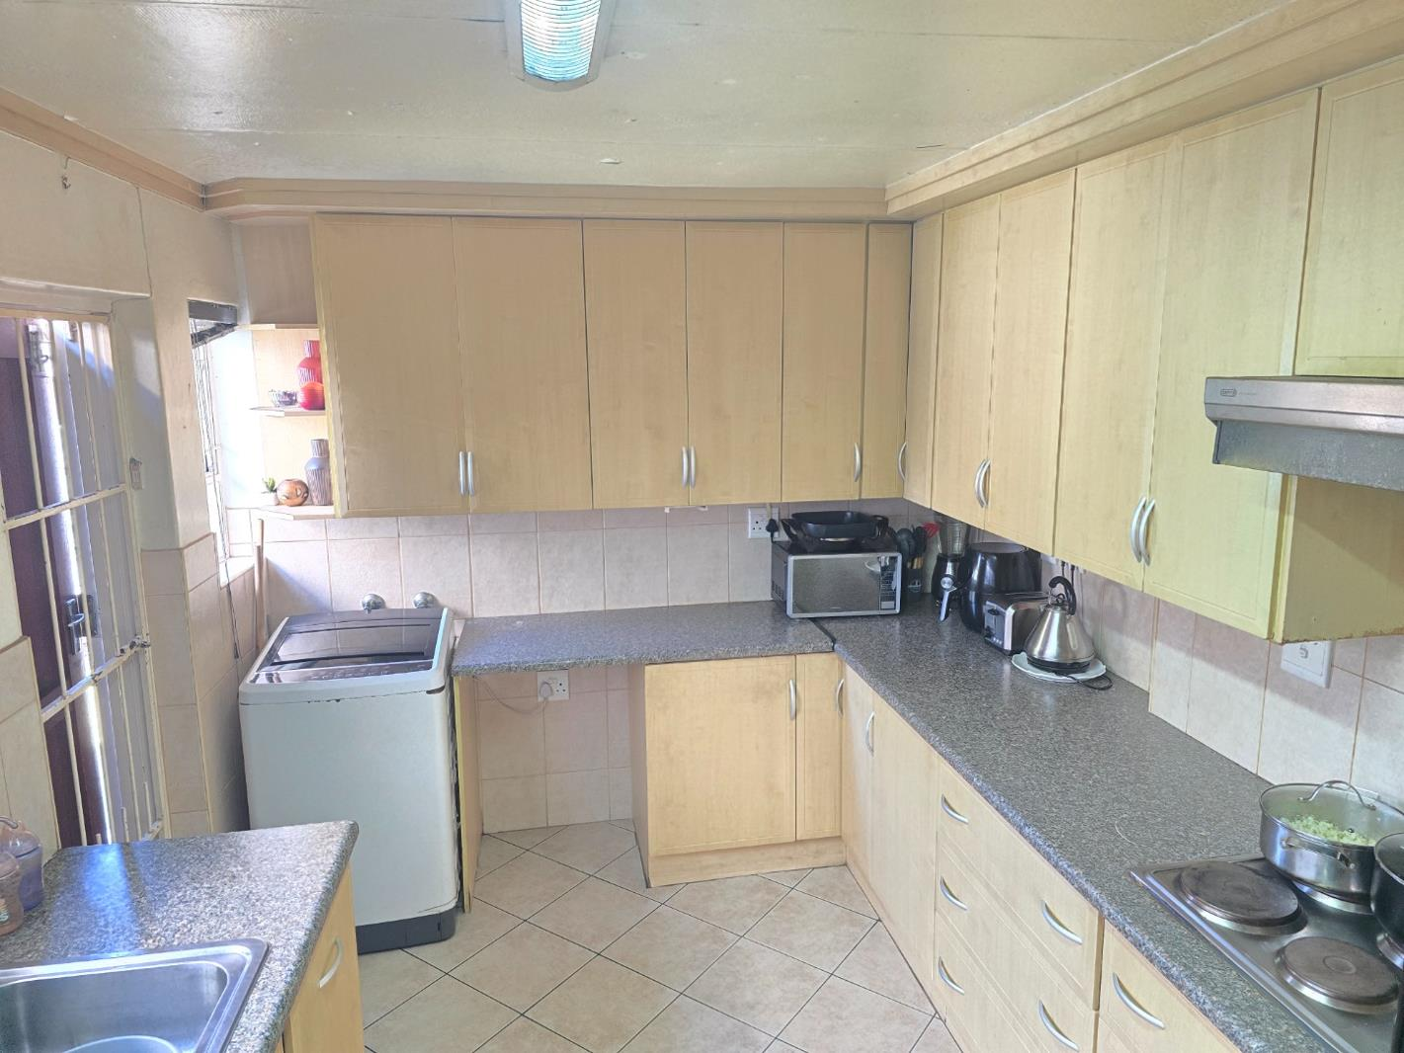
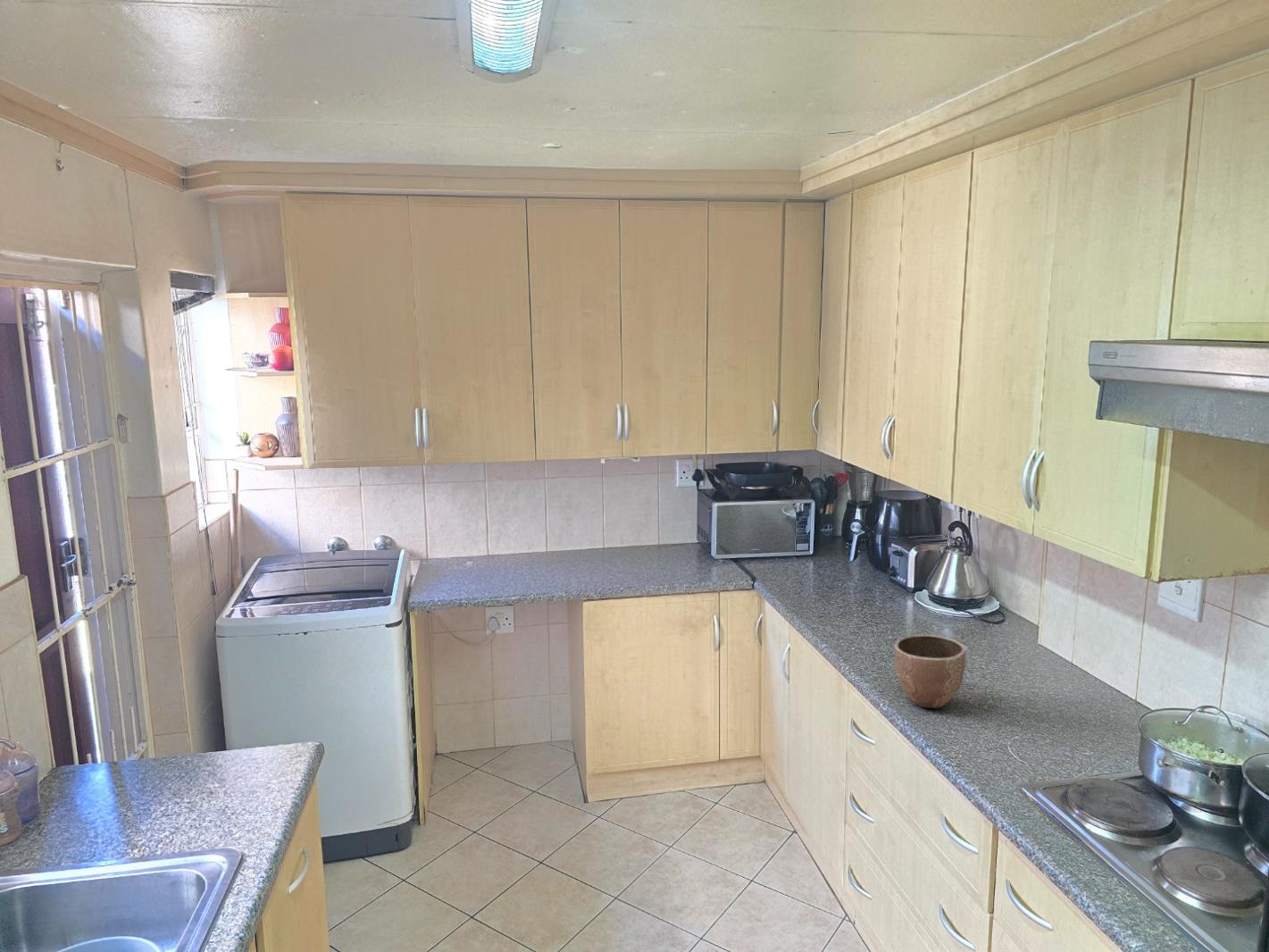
+ decorative bowl [894,634,967,709]
